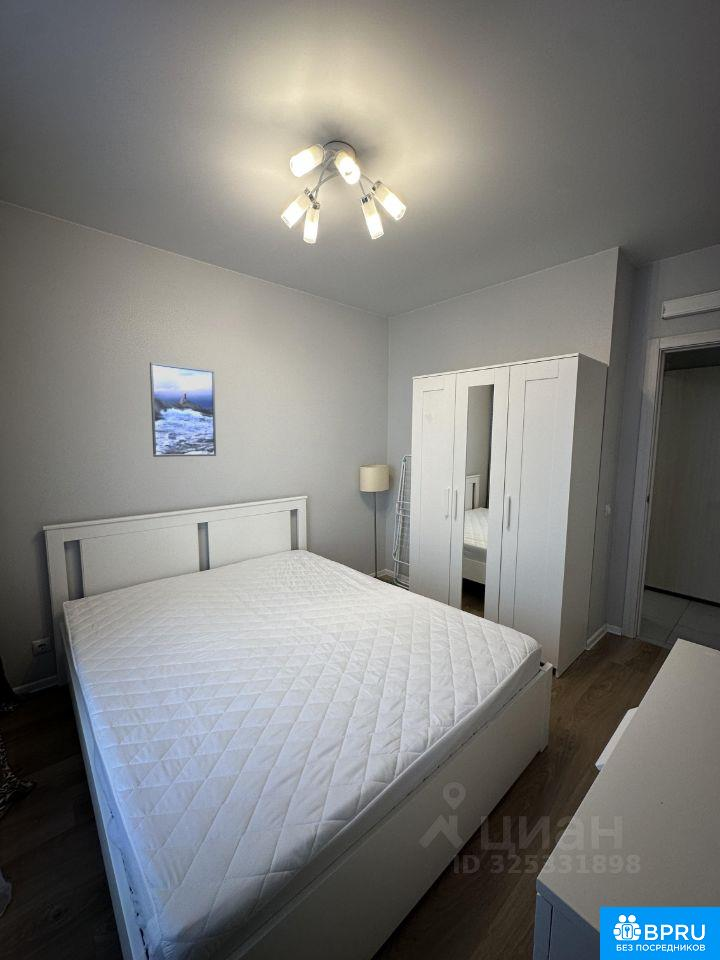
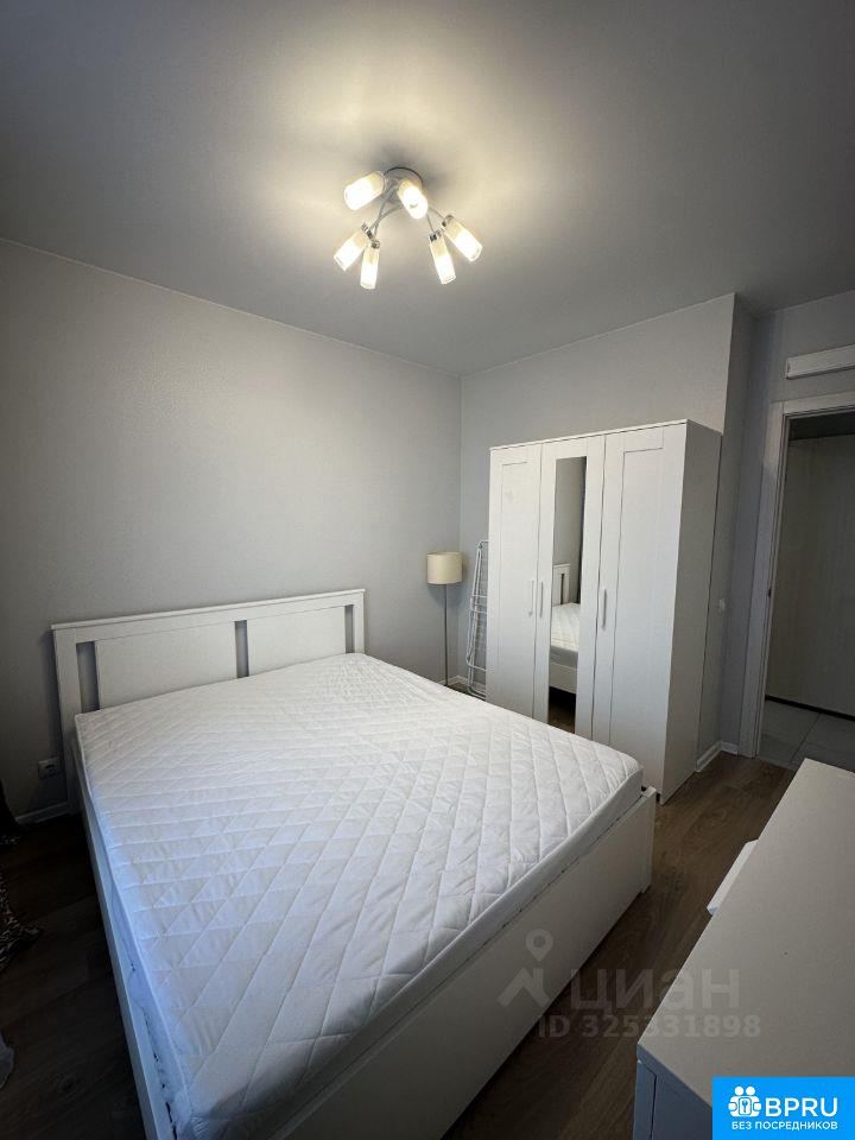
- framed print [149,361,217,458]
